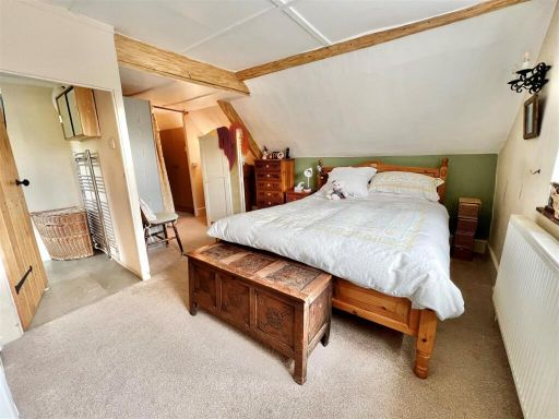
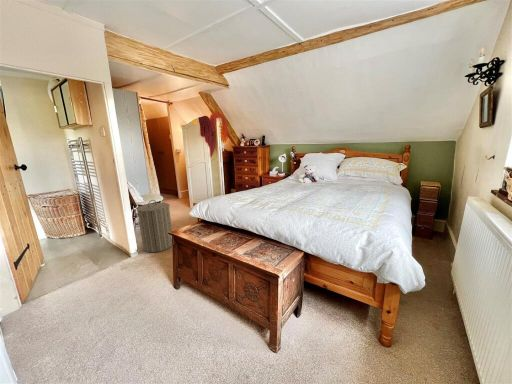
+ laundry hamper [134,199,173,253]
